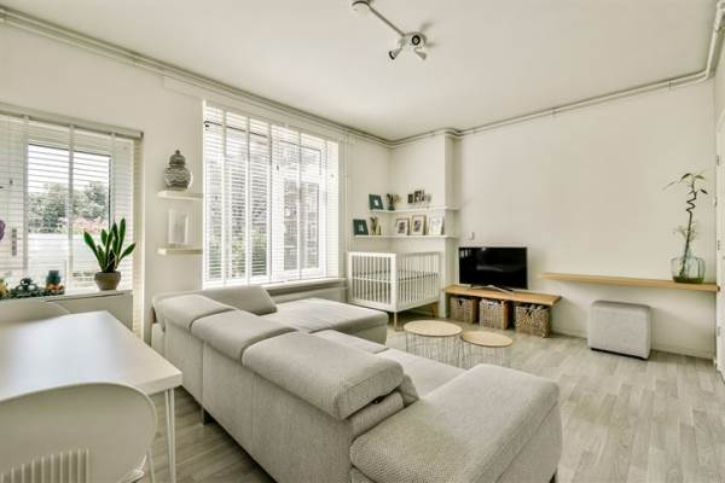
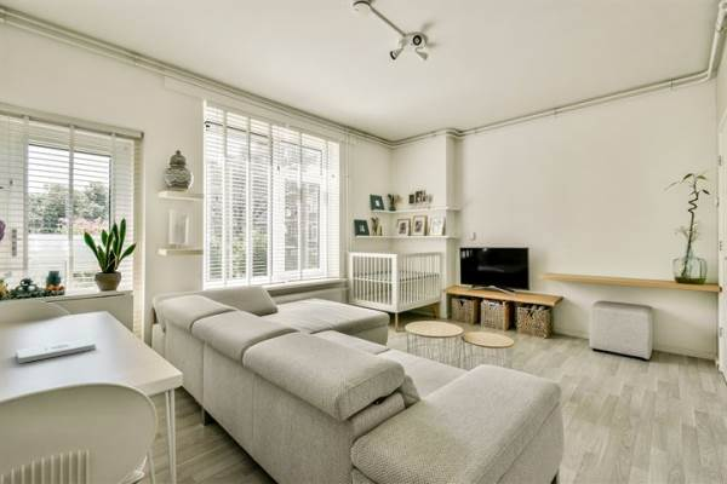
+ notepad [15,336,97,364]
